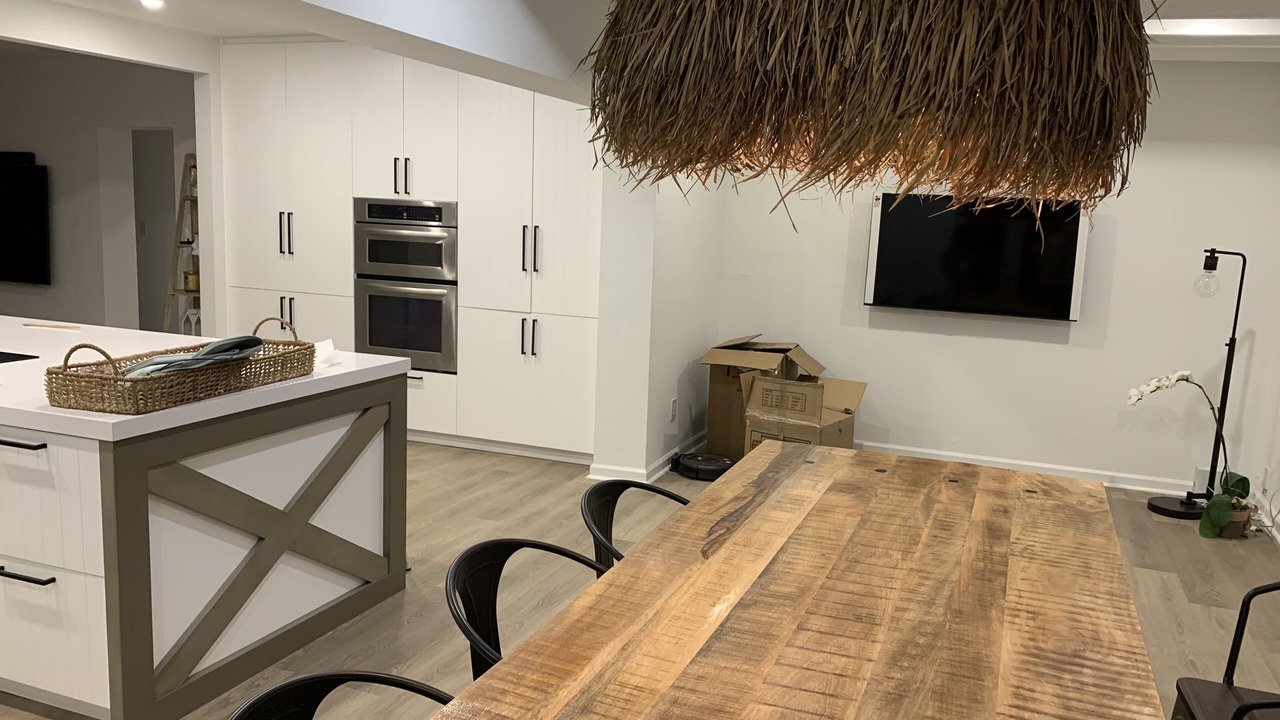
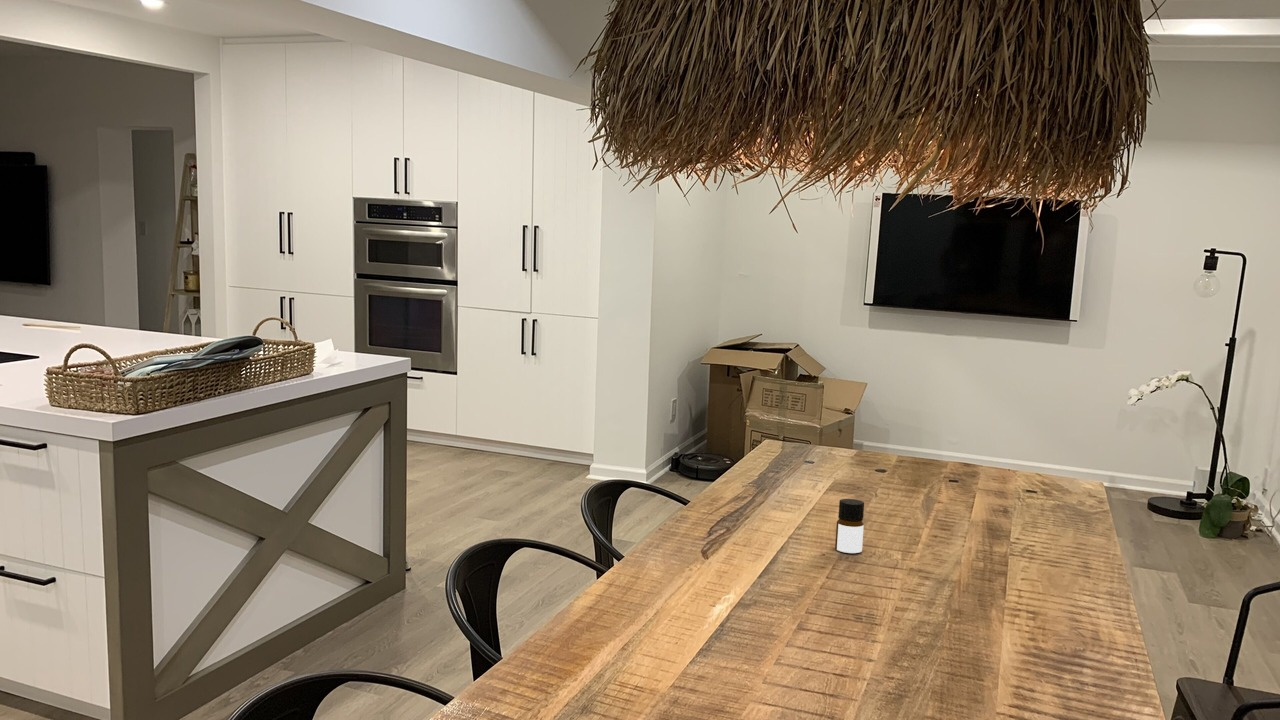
+ bottle [834,498,865,554]
